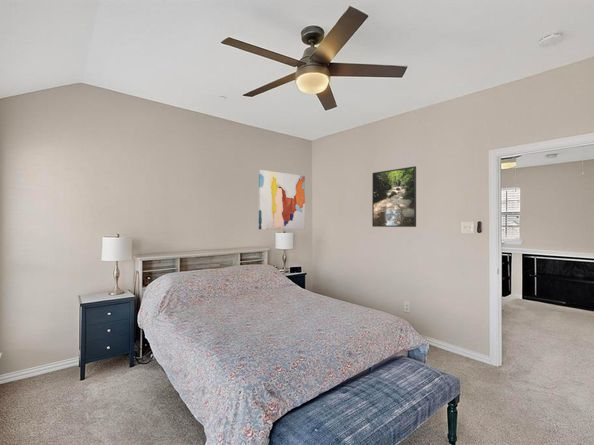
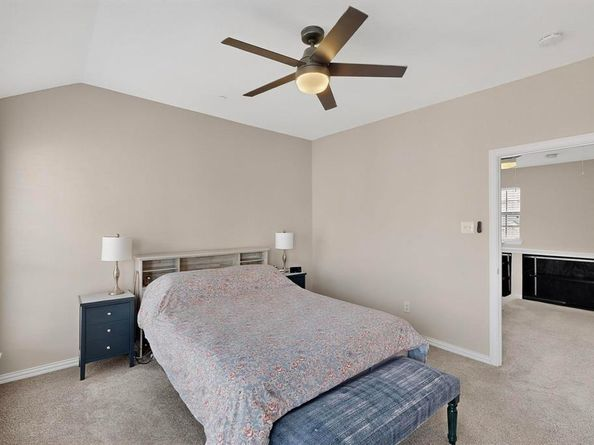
- wall art [258,169,306,230]
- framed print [371,165,417,228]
